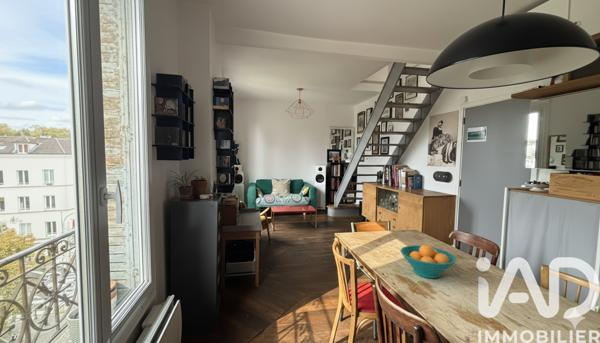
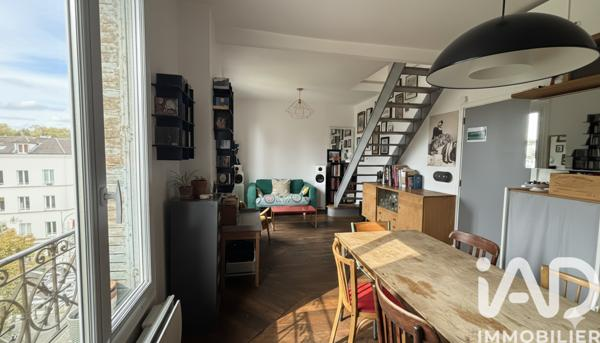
- fruit bowl [400,244,457,279]
